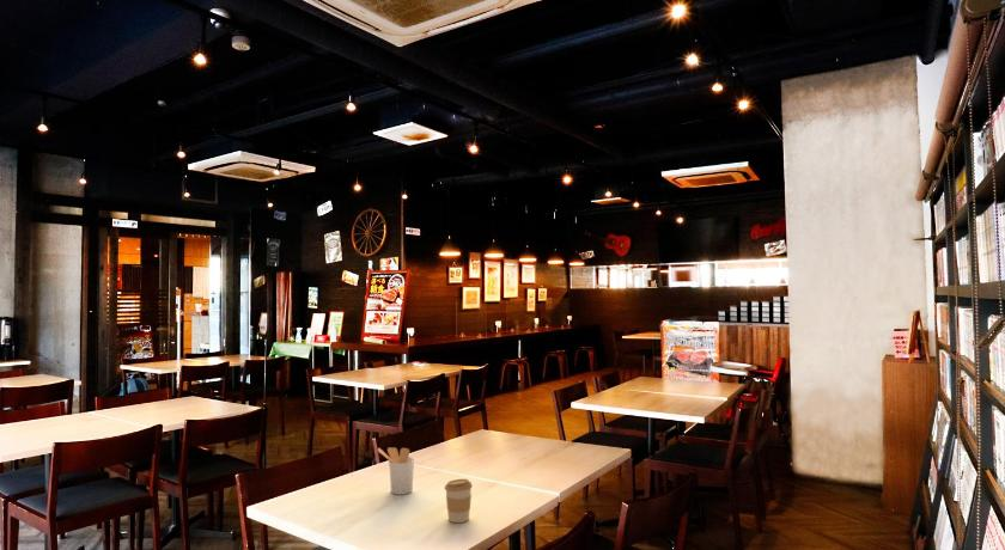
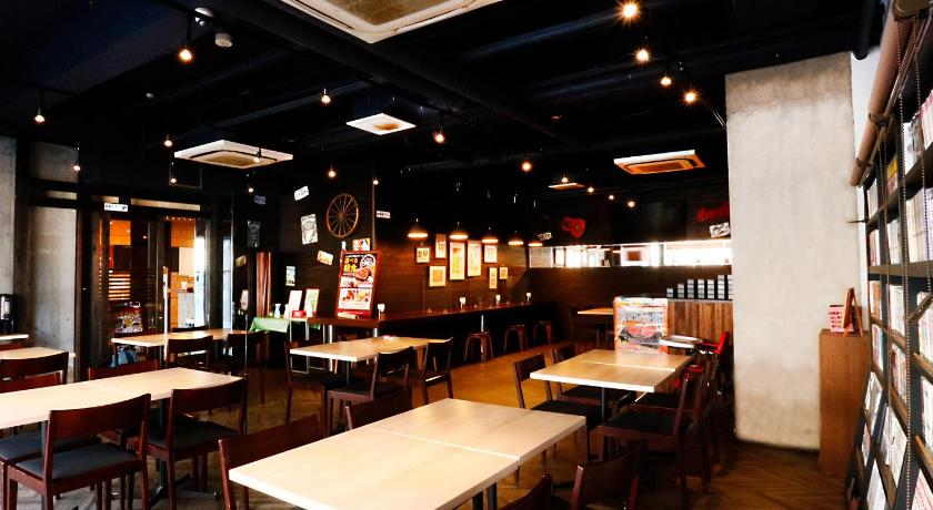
- utensil holder [377,446,415,496]
- coffee cup [444,478,474,524]
